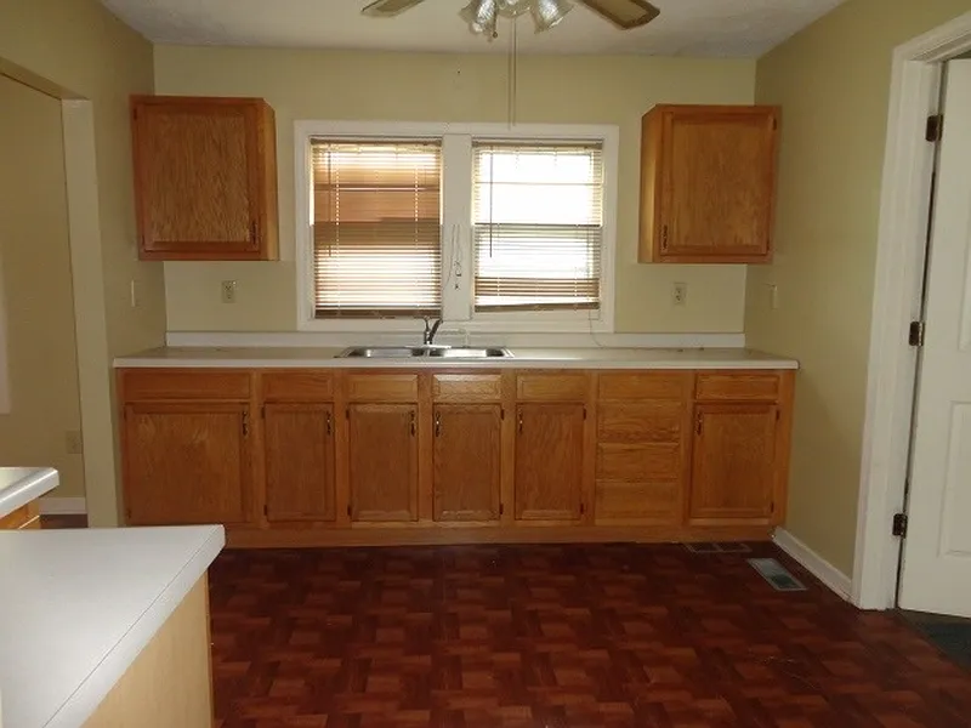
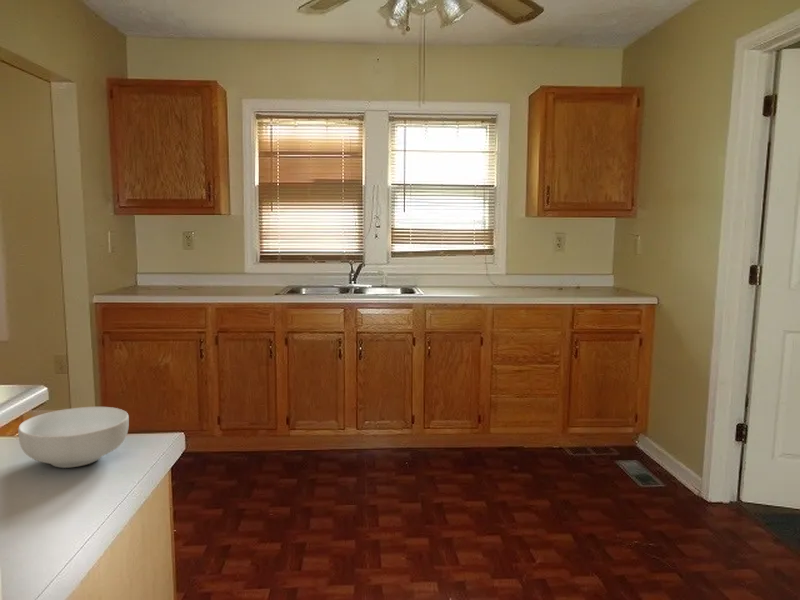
+ cereal bowl [17,406,130,469]
